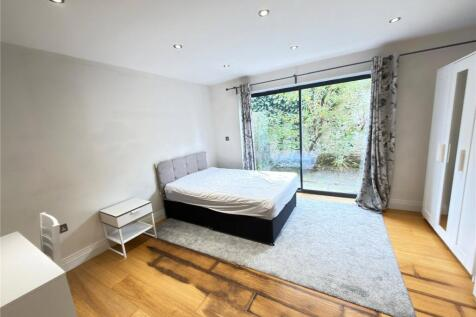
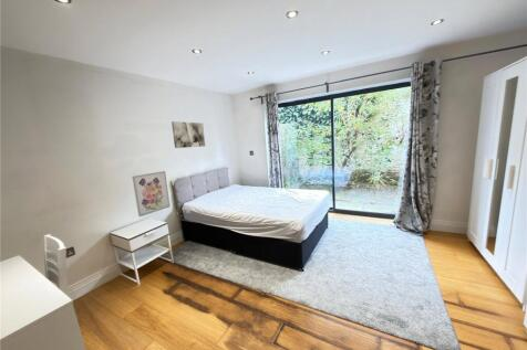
+ wall art [132,170,170,218]
+ wall art [170,120,206,149]
